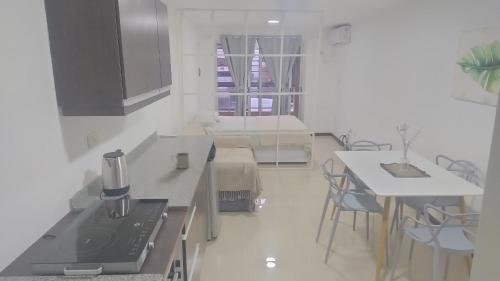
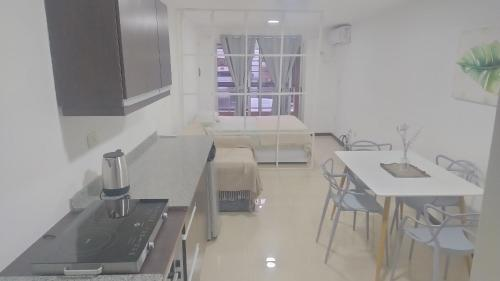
- mug [170,152,190,170]
